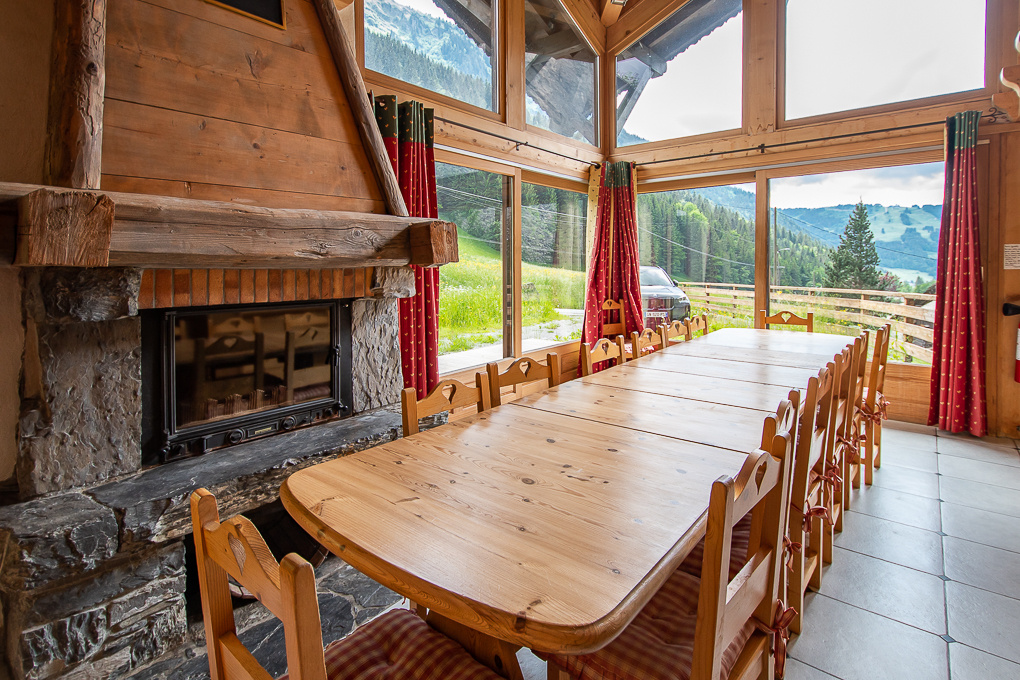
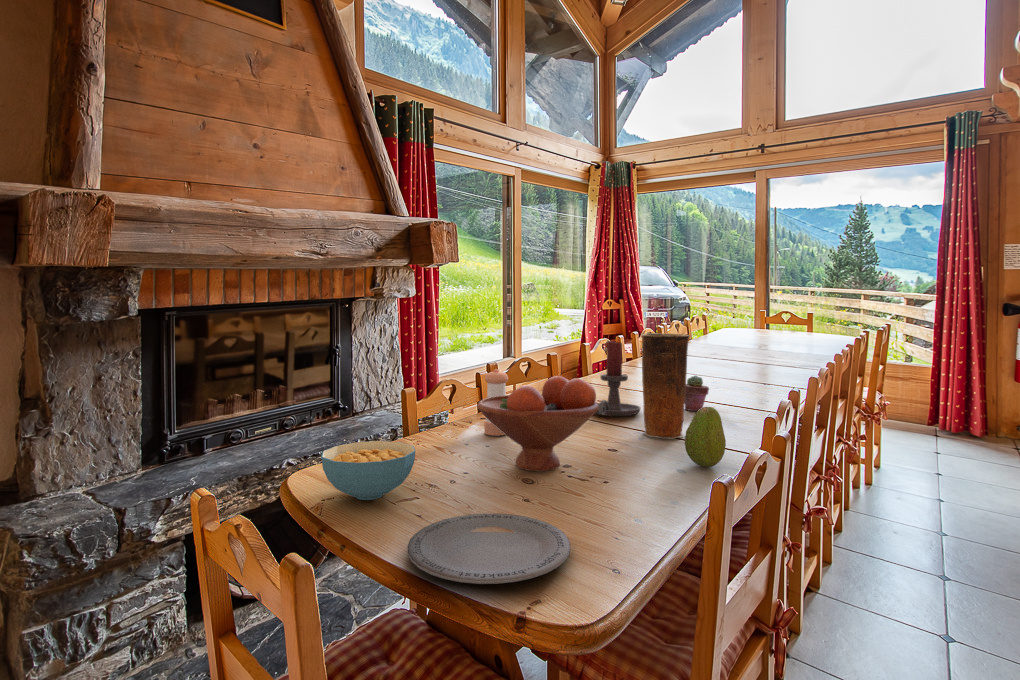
+ pepper shaker [483,368,509,436]
+ candle holder [595,339,642,417]
+ plate [407,513,572,585]
+ cereal bowl [320,440,416,501]
+ potted succulent [684,375,710,412]
+ fruit bowl [476,375,599,472]
+ vase [640,332,690,440]
+ fruit [684,406,727,468]
